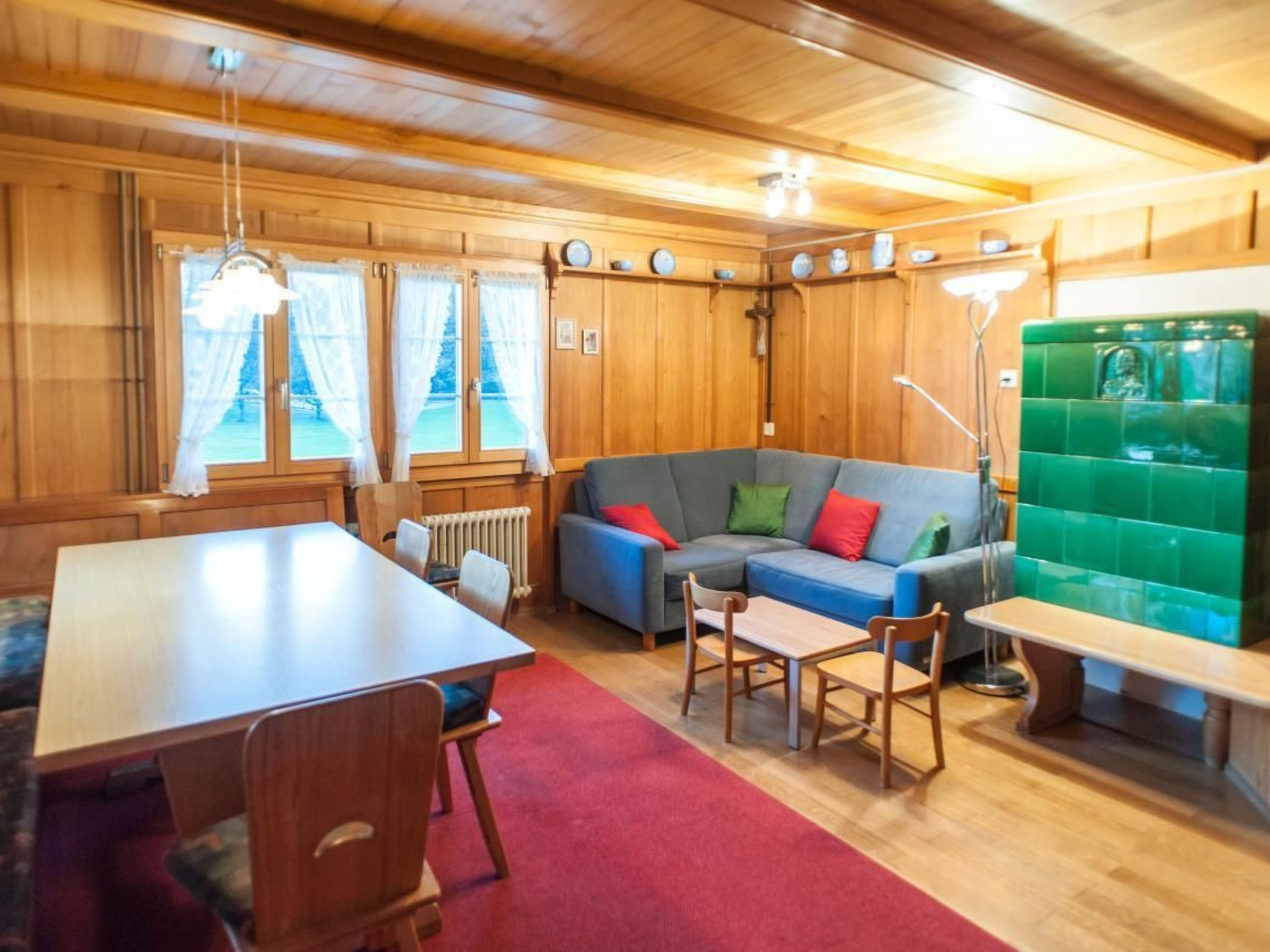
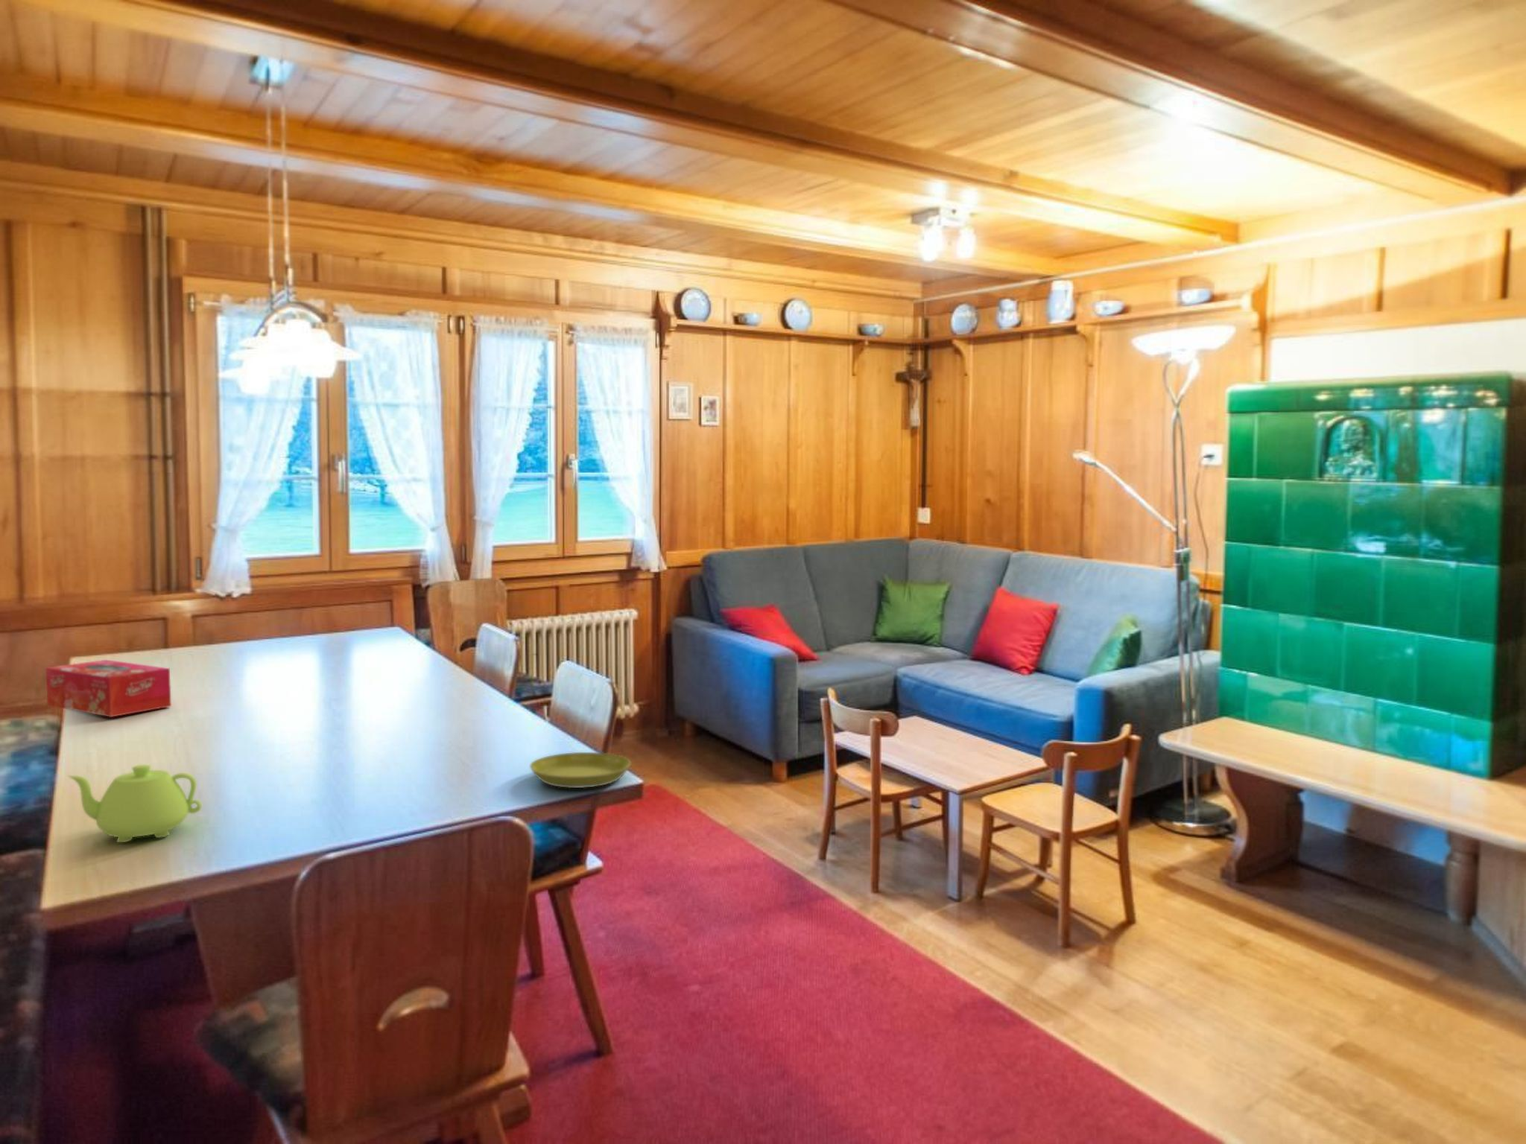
+ teapot [67,764,203,844]
+ tissue box [44,660,172,717]
+ saucer [529,751,632,788]
